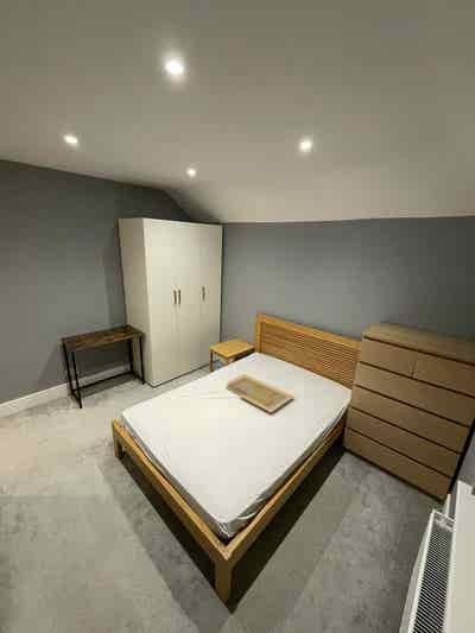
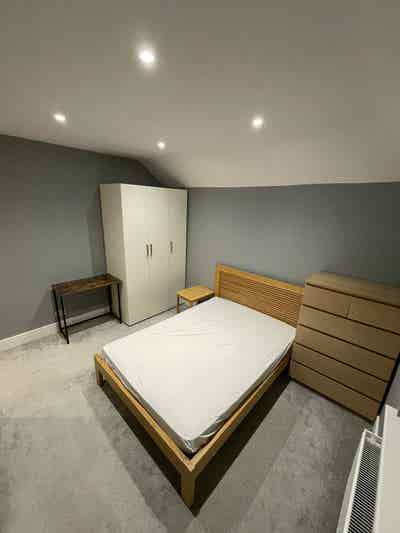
- serving tray [224,373,294,413]
